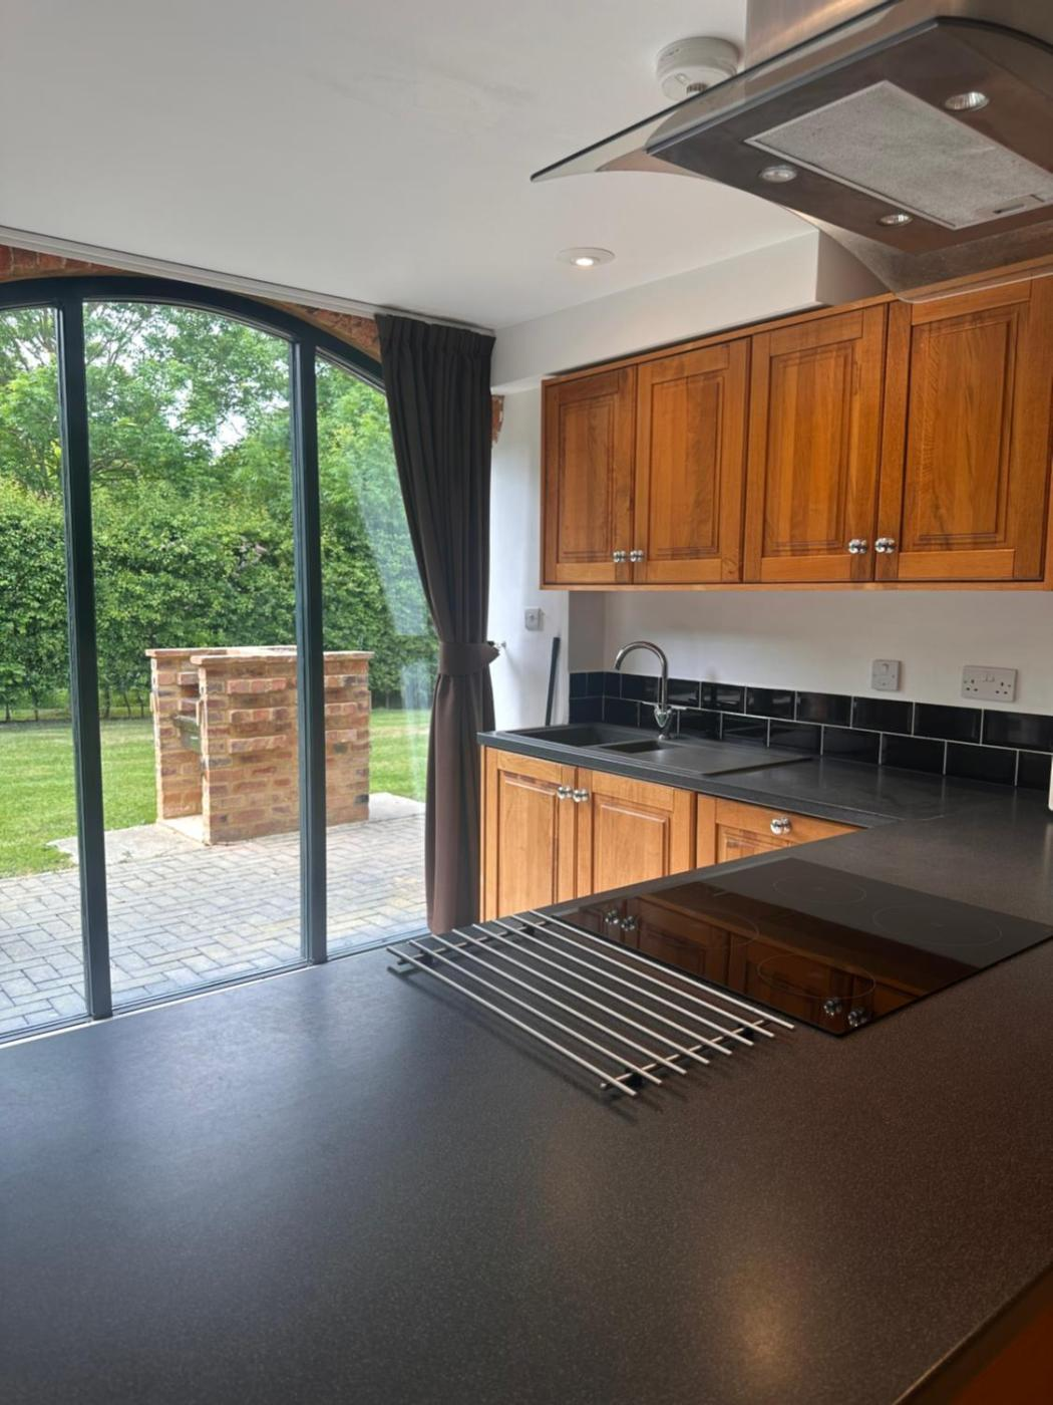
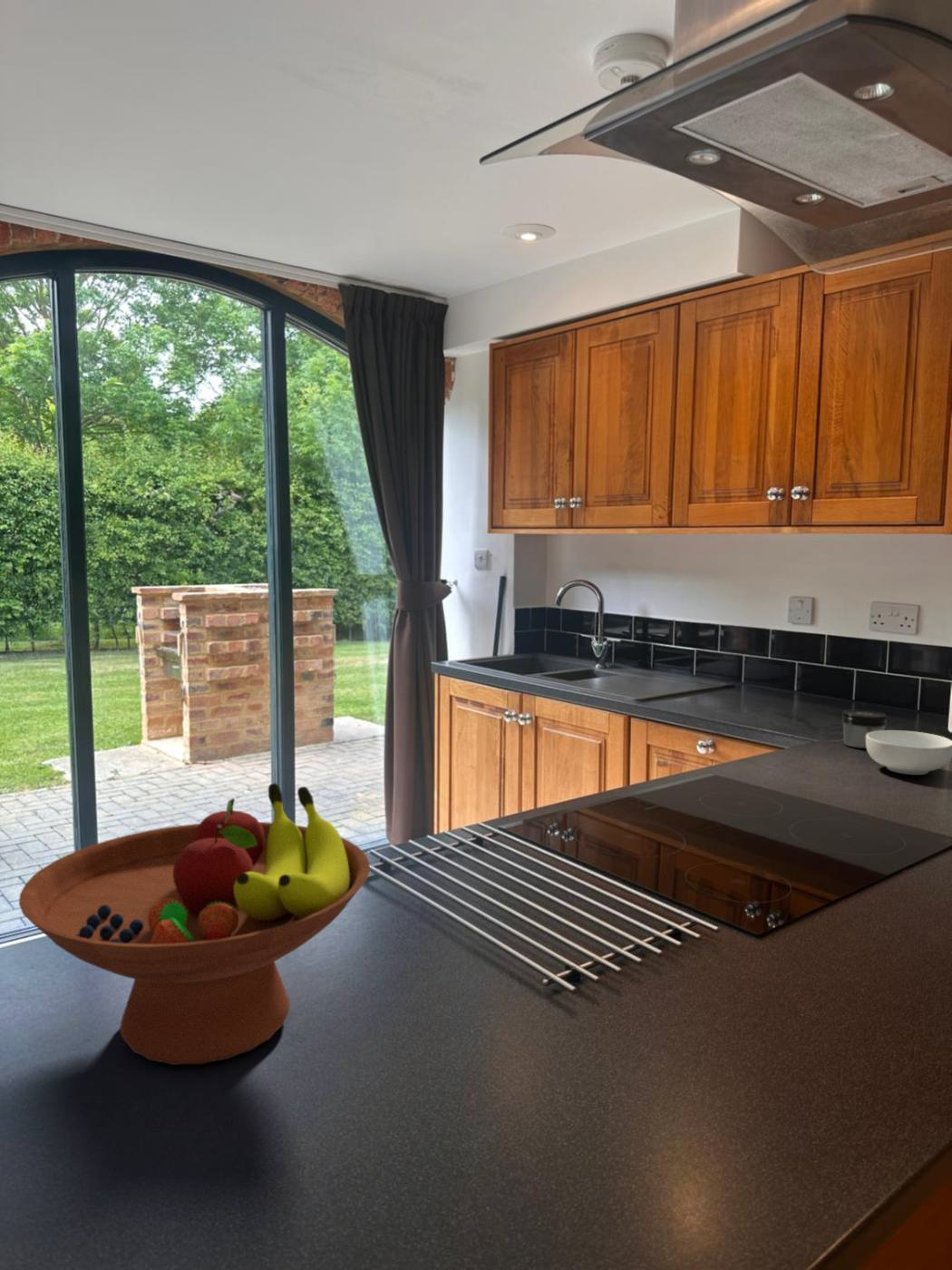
+ fruit bowl [18,782,371,1066]
+ cereal bowl [866,729,952,776]
+ jar [840,709,888,749]
